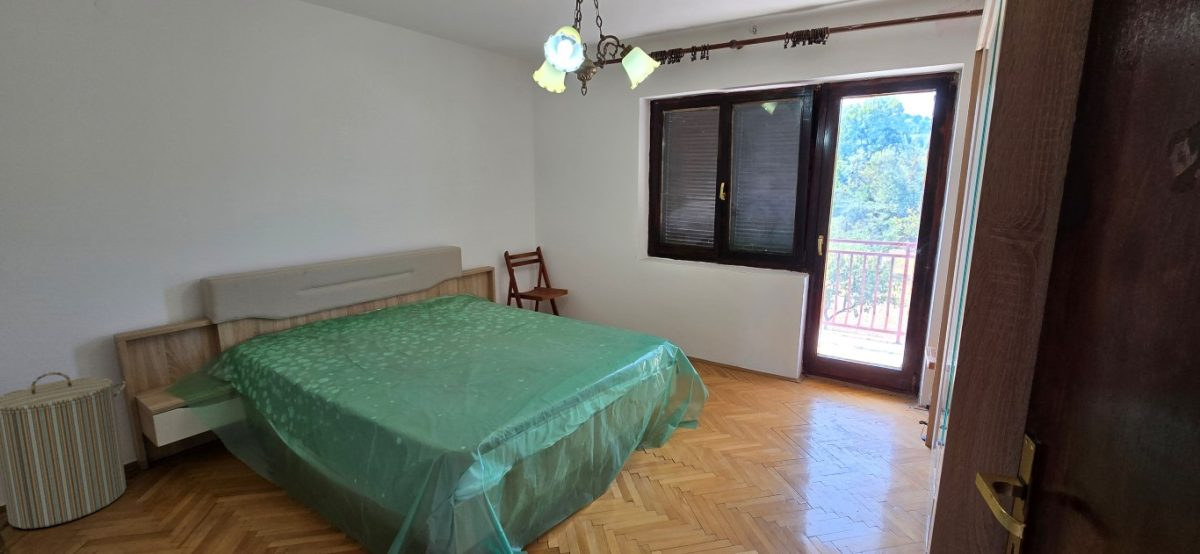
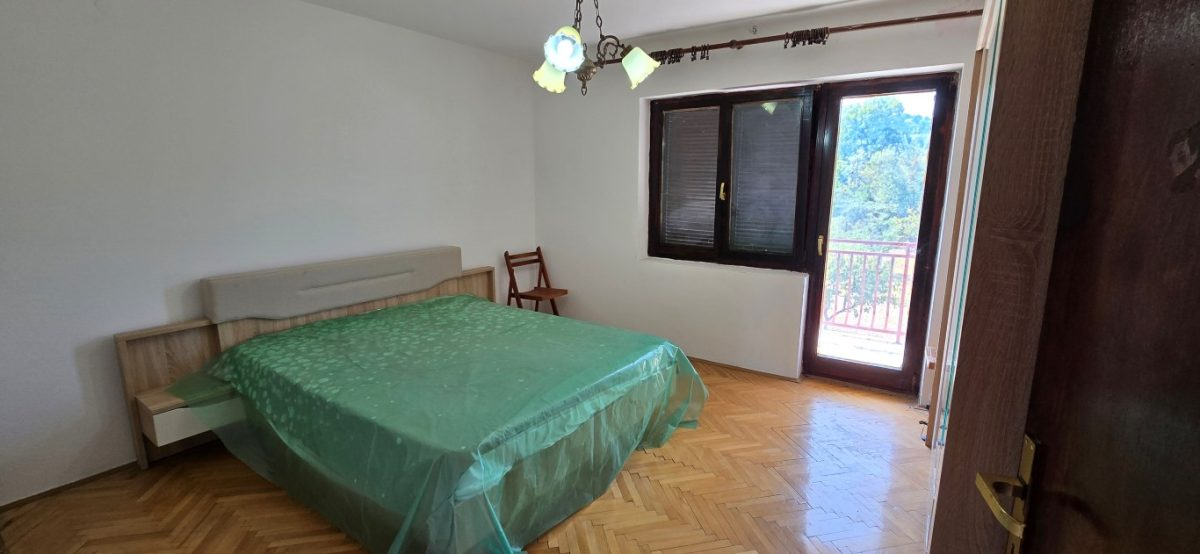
- laundry hamper [0,371,128,529]
